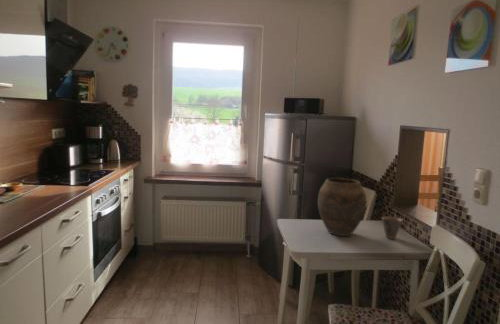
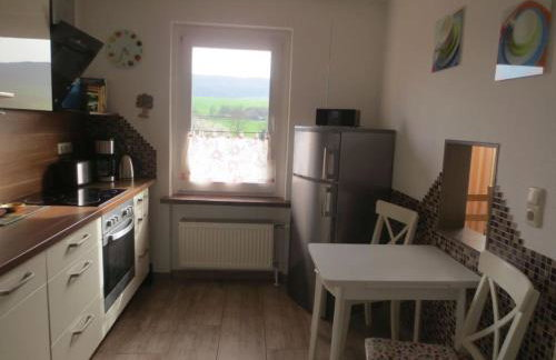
- vase [317,177,368,237]
- cup [381,216,404,240]
